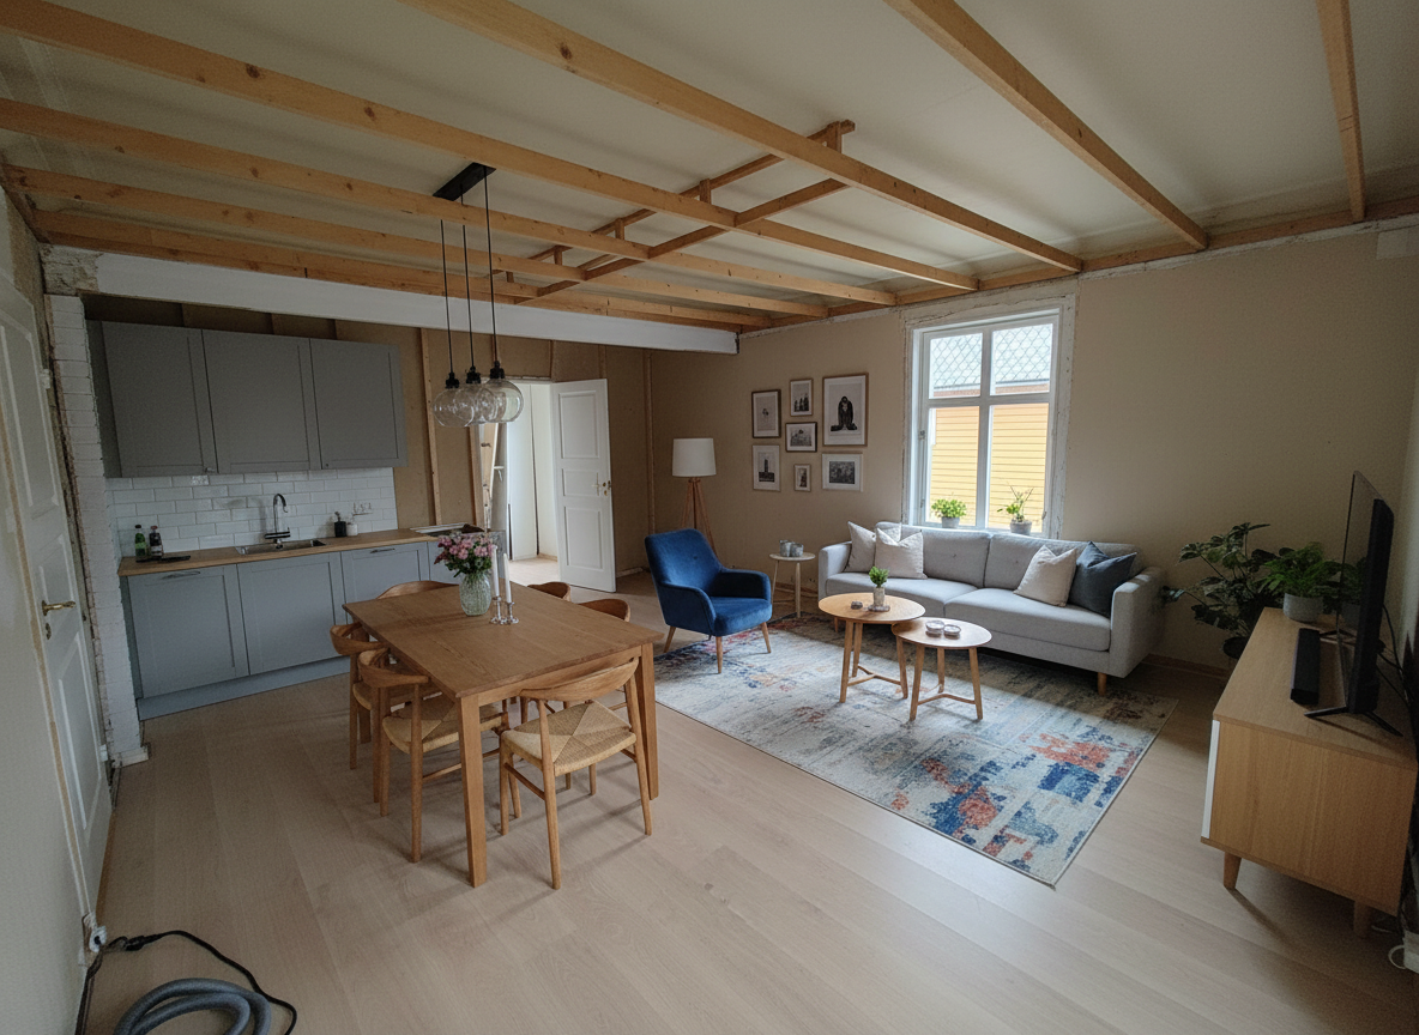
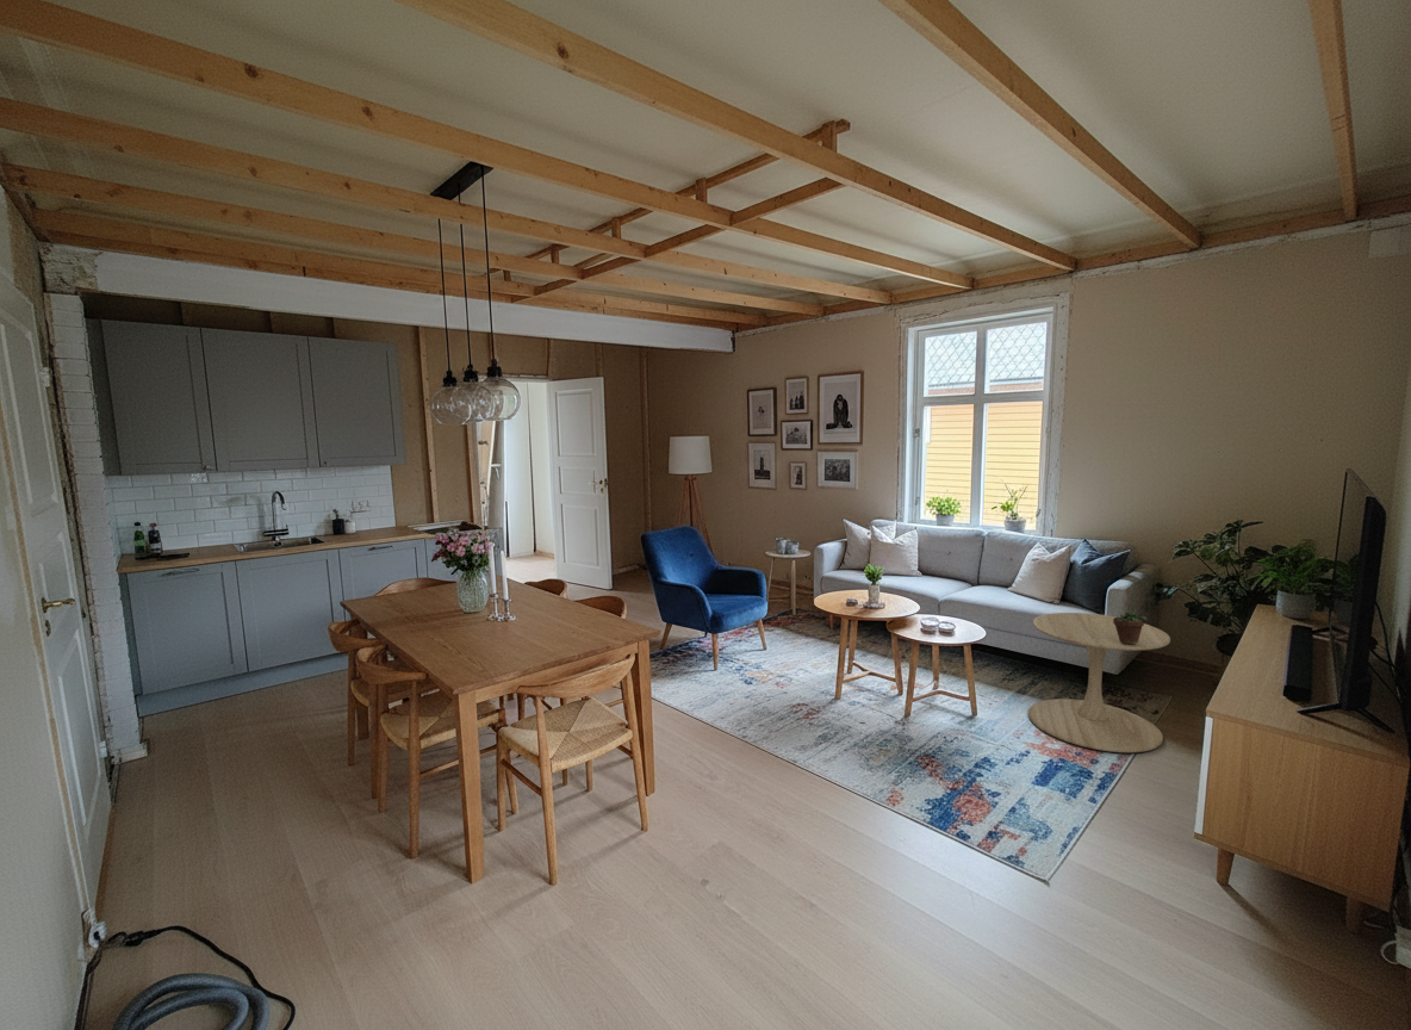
+ side table [1027,612,1171,753]
+ succulent plant [1113,600,1149,644]
